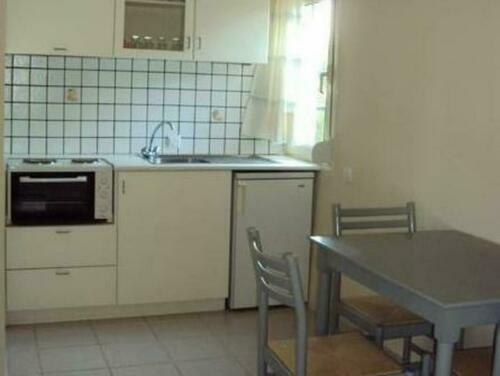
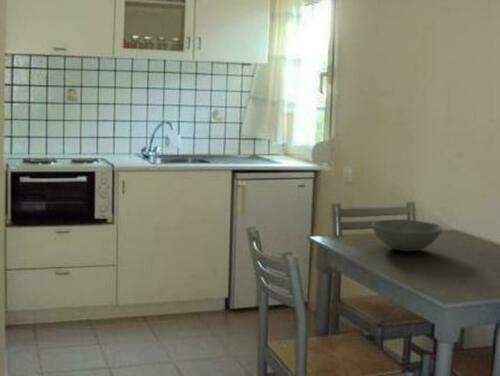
+ bowl [371,219,444,252]
